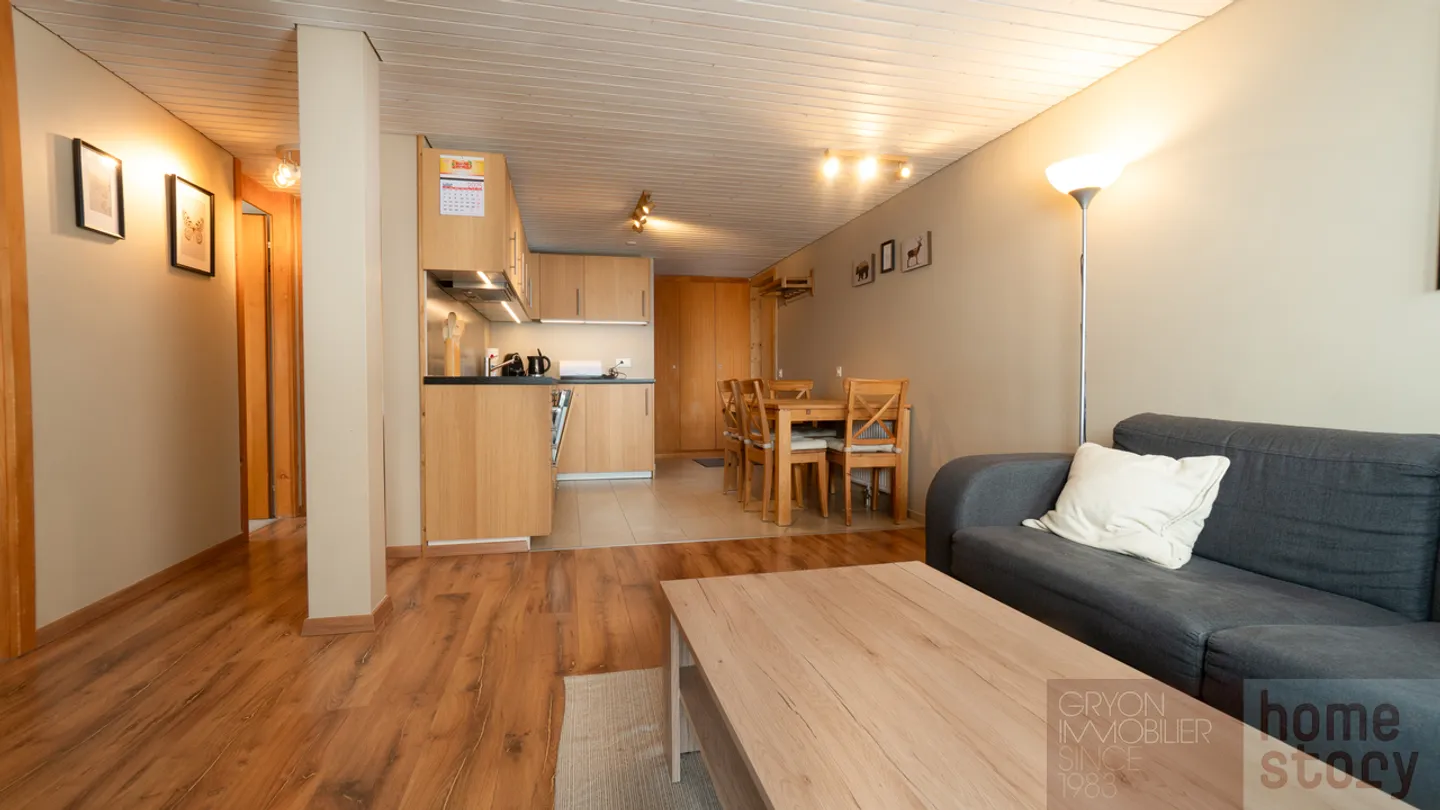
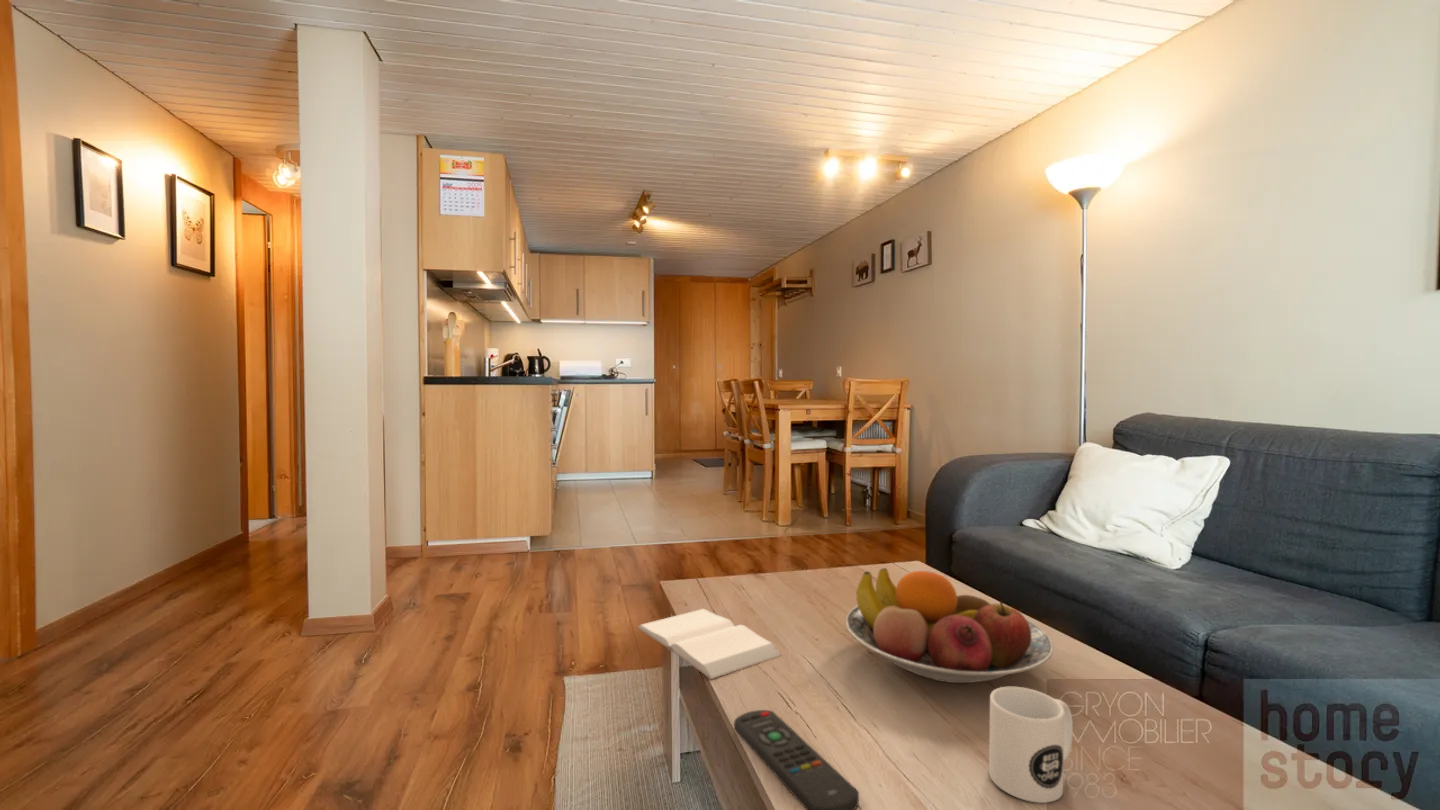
+ book [636,608,782,681]
+ remote control [733,709,860,810]
+ mug [988,686,1074,804]
+ fruit bowl [845,567,1054,684]
